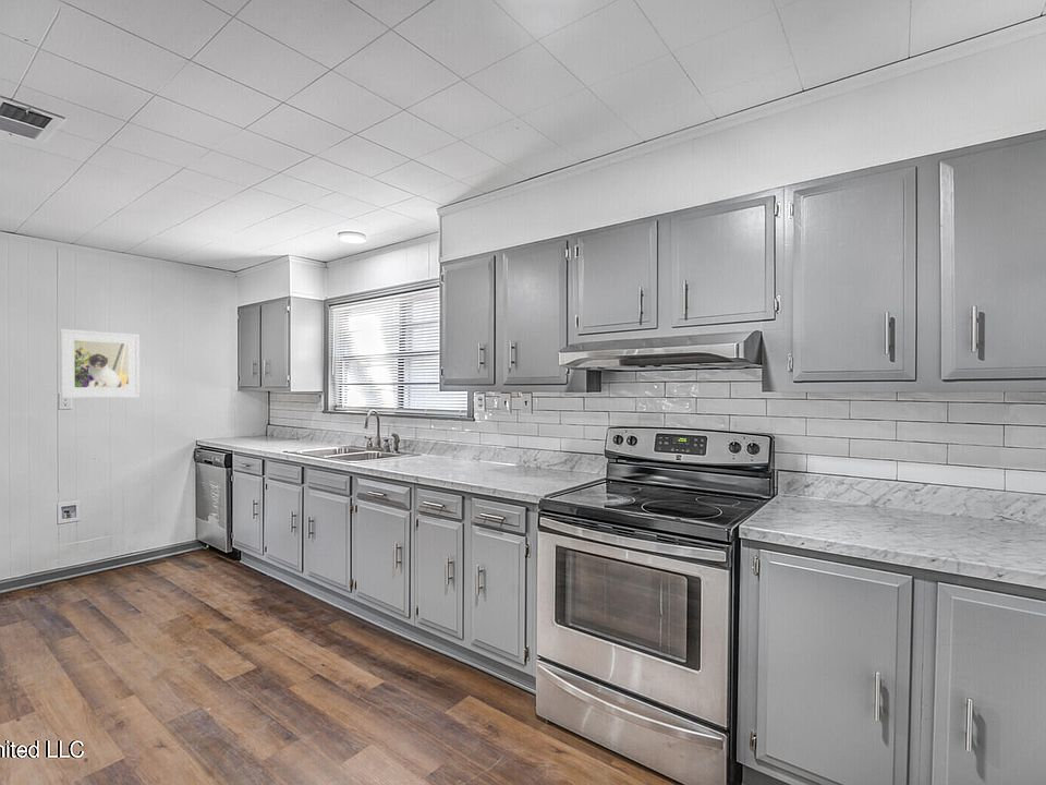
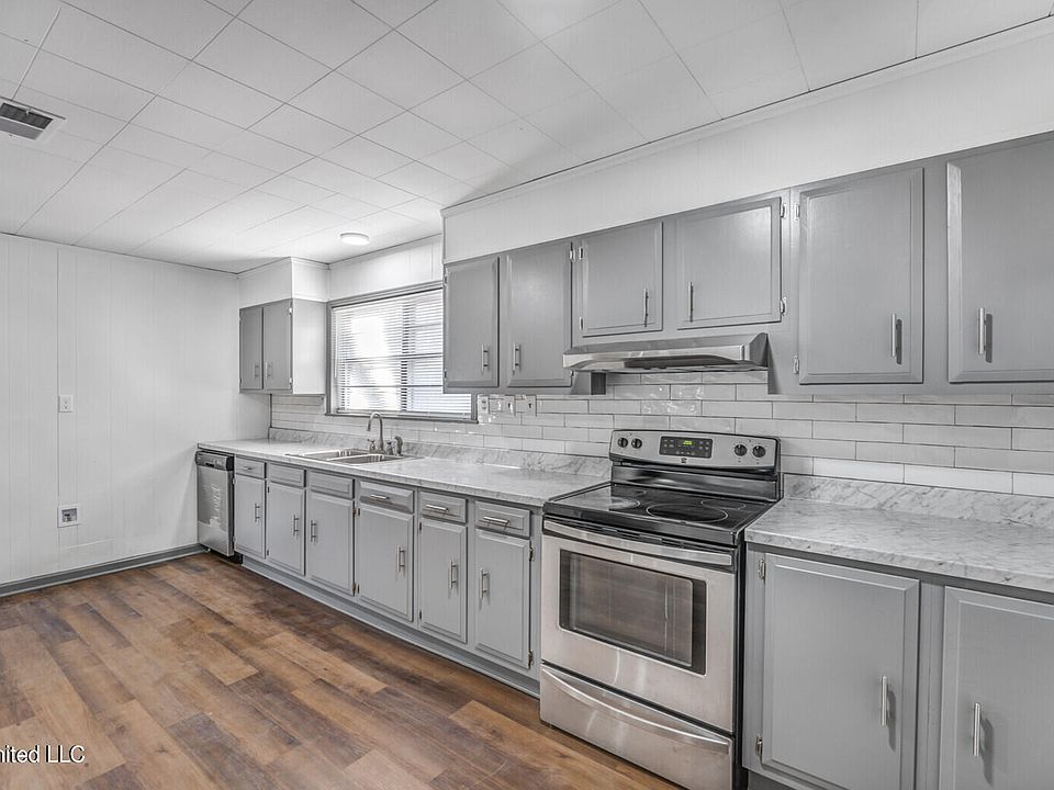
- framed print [59,328,141,399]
